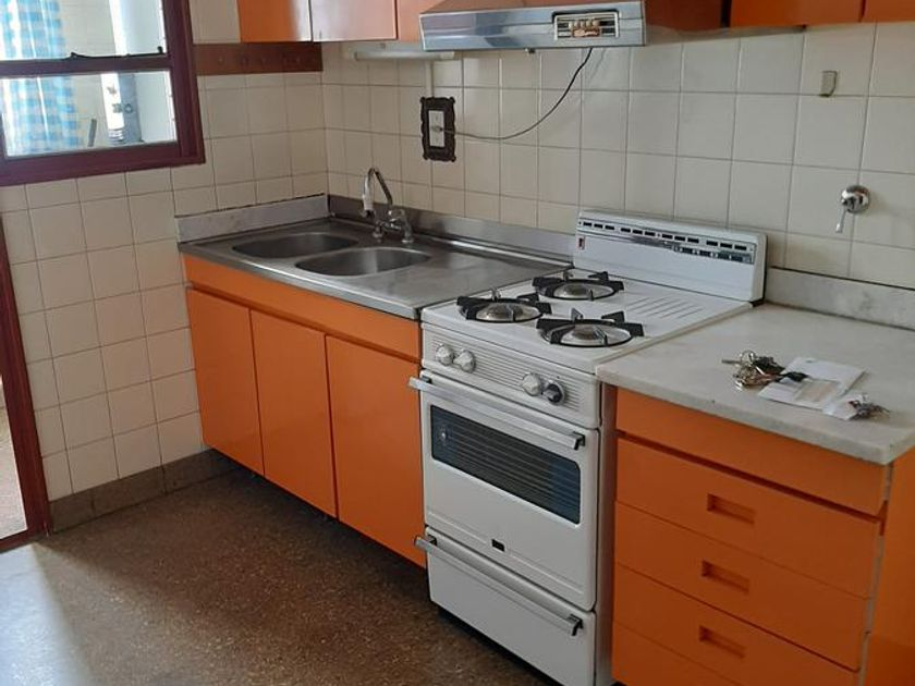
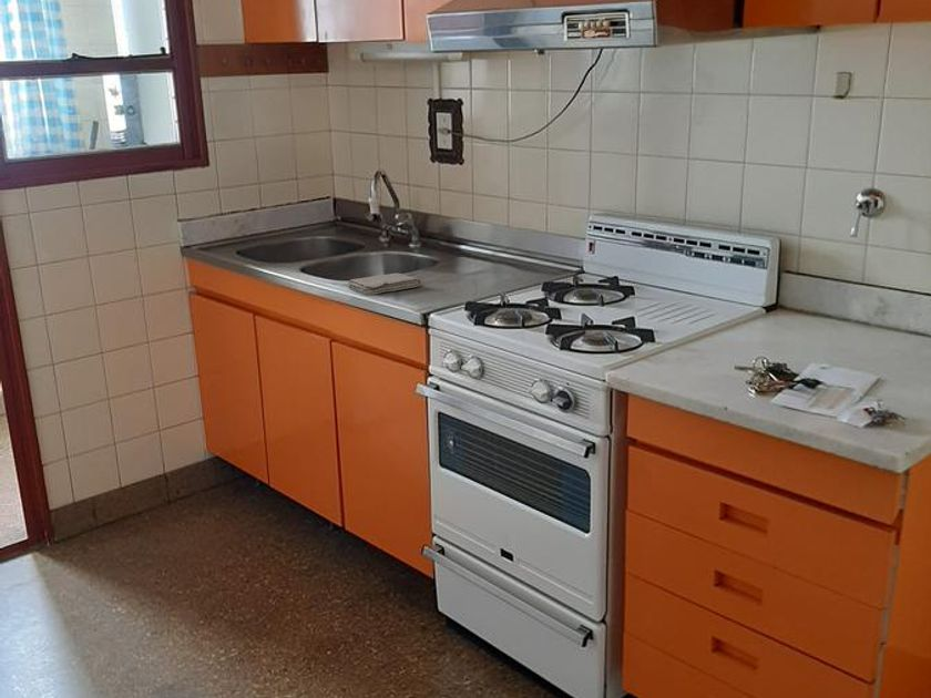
+ washcloth [347,271,422,296]
